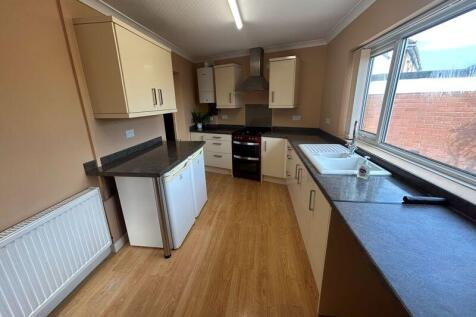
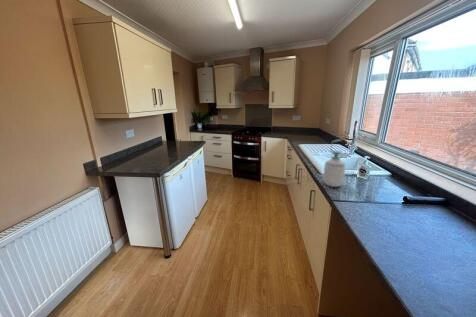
+ soap bottle [322,138,347,188]
